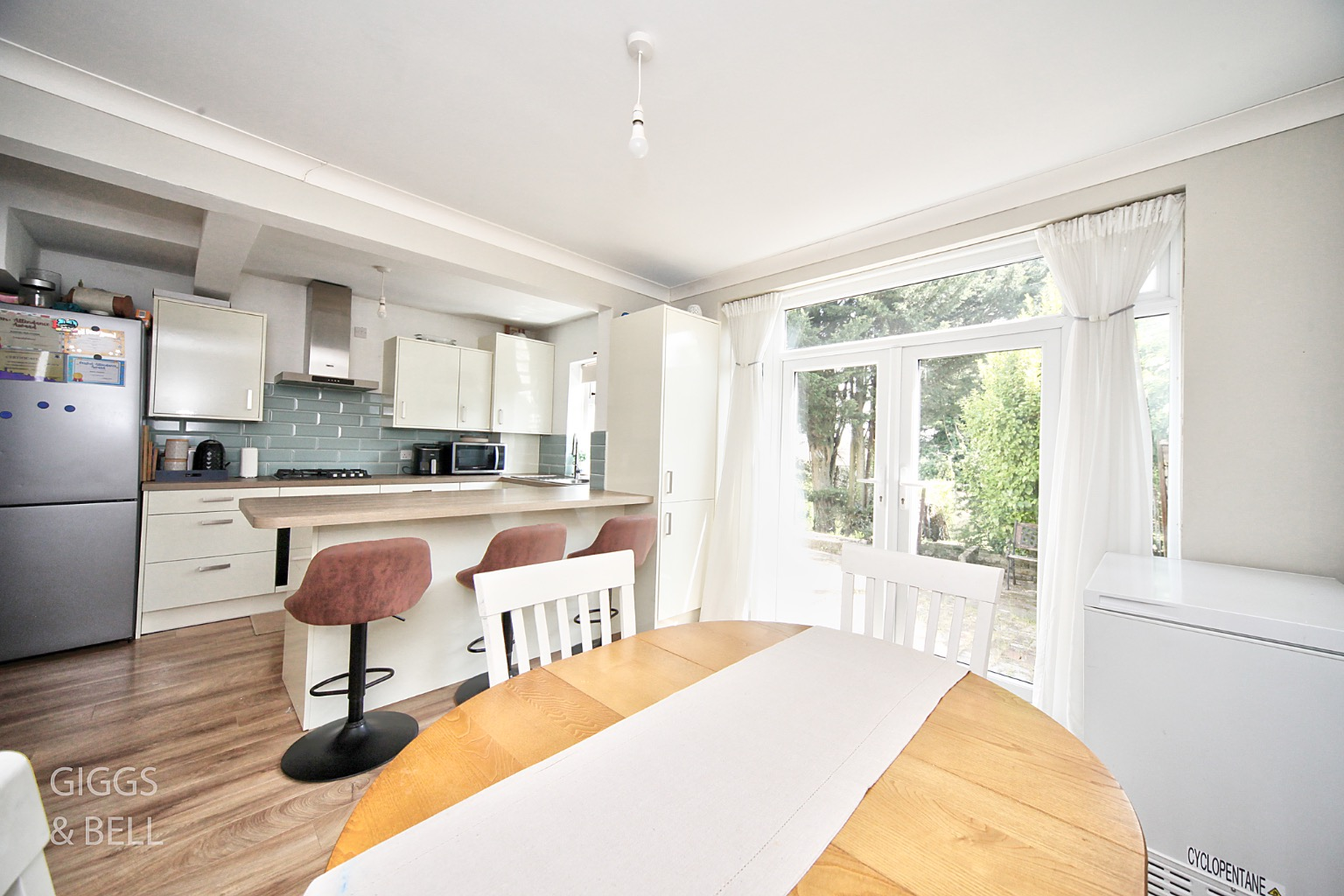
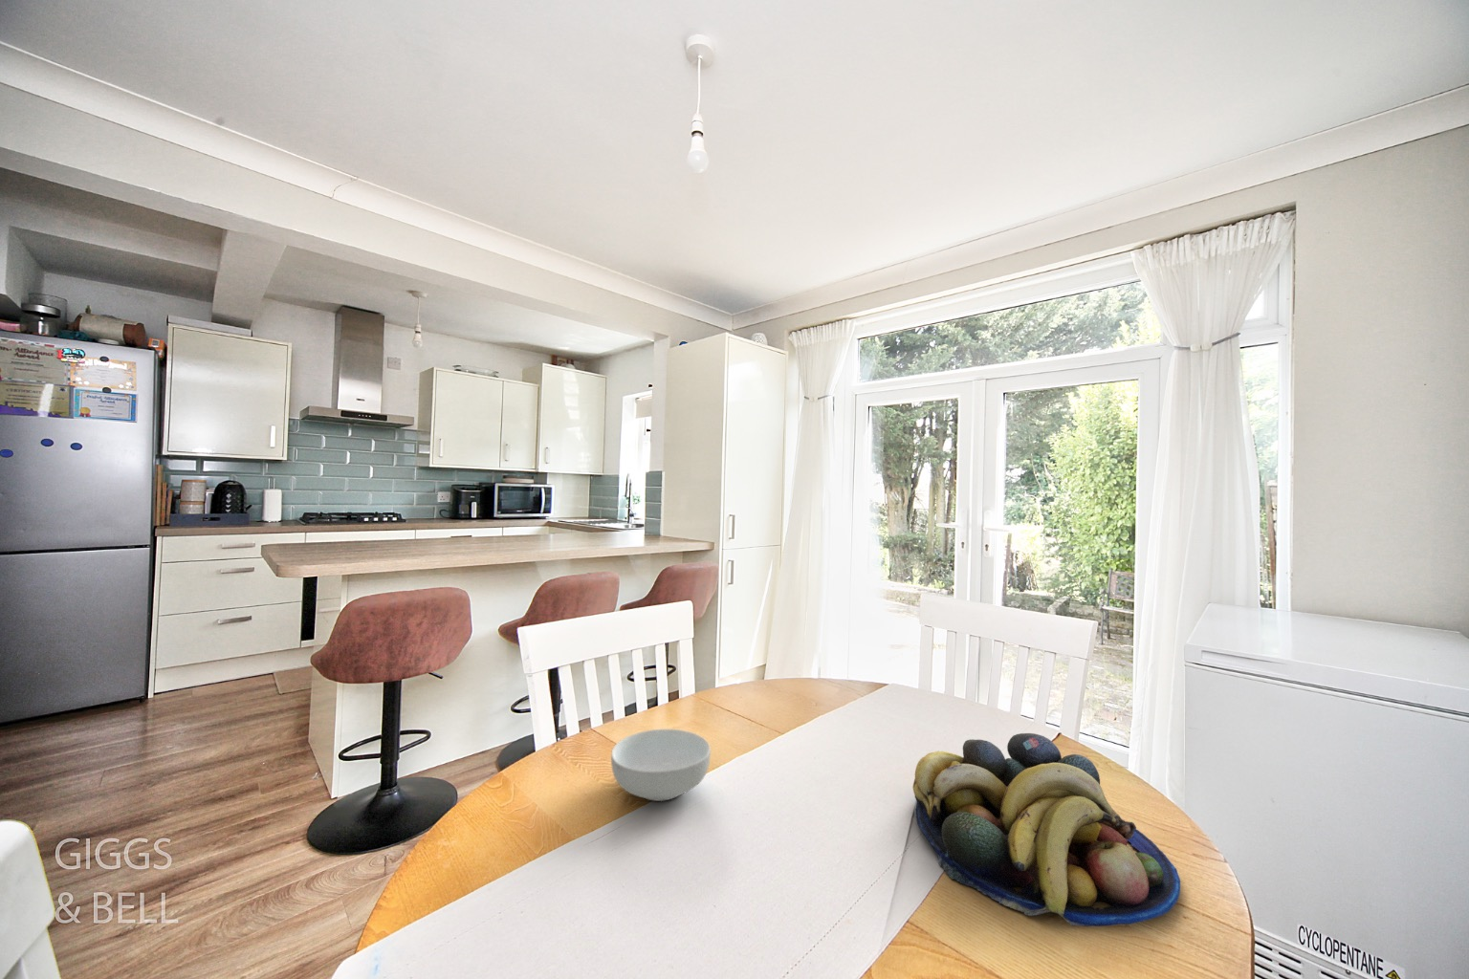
+ cereal bowl [610,729,712,802]
+ fruit bowl [912,732,1182,928]
